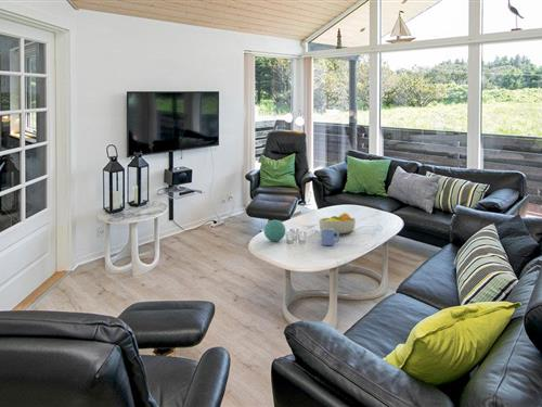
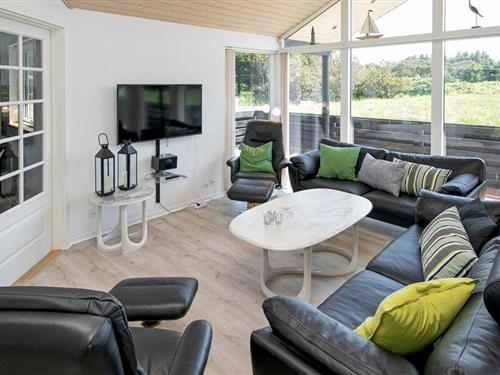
- mug [321,228,340,246]
- fruit bowl [318,212,357,234]
- decorative ball [263,219,286,243]
